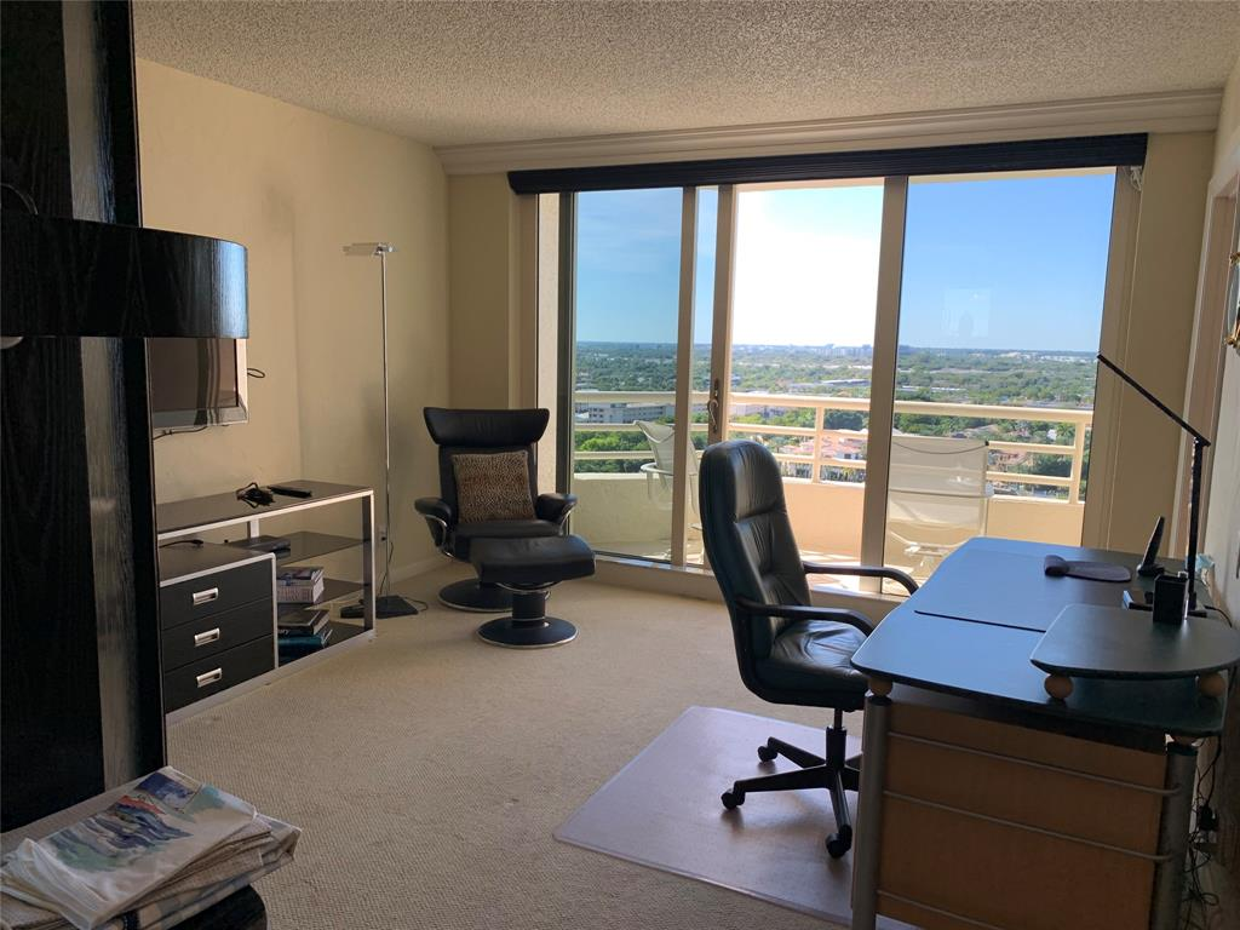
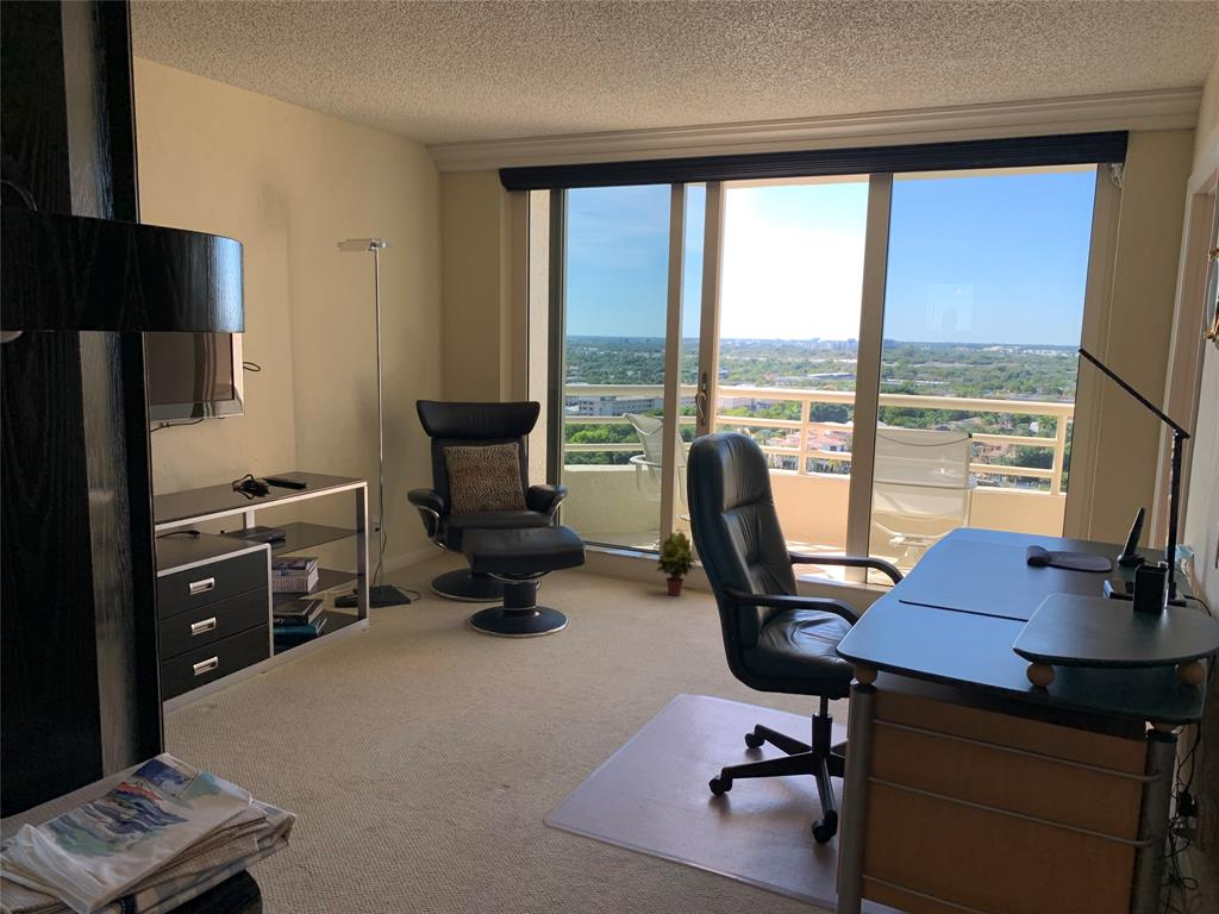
+ potted plant [655,531,698,597]
